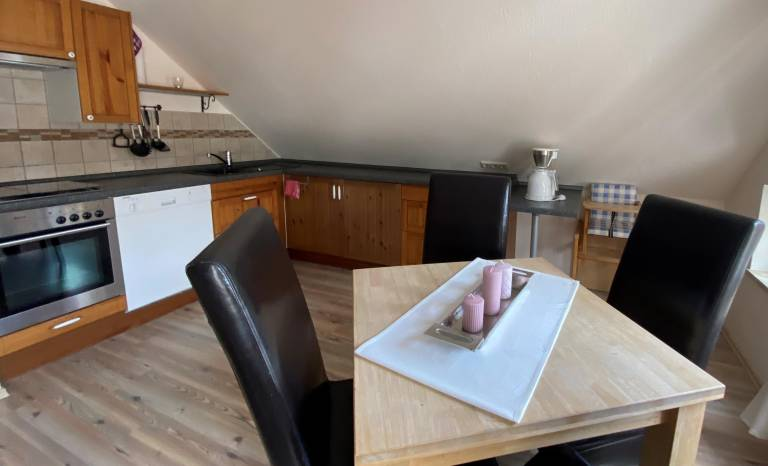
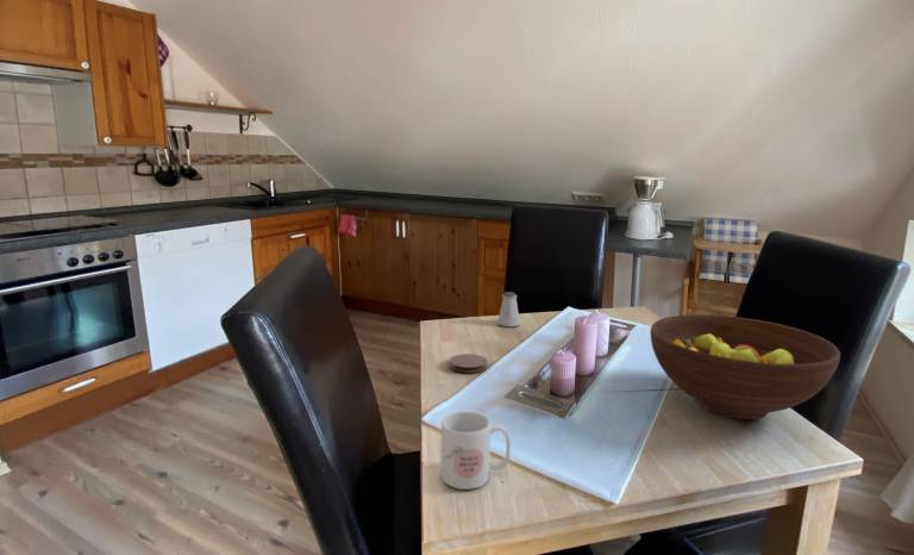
+ saltshaker [496,291,521,328]
+ coaster [449,353,489,374]
+ fruit bowl [649,313,841,420]
+ mug [440,410,512,491]
